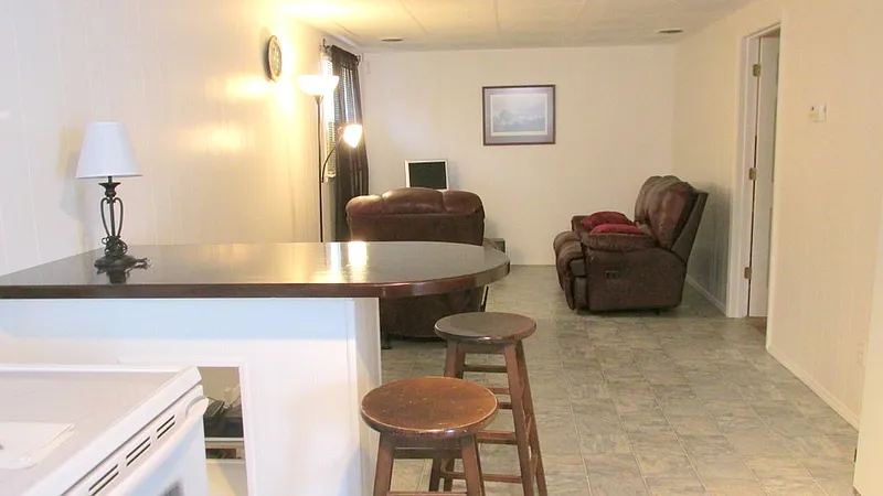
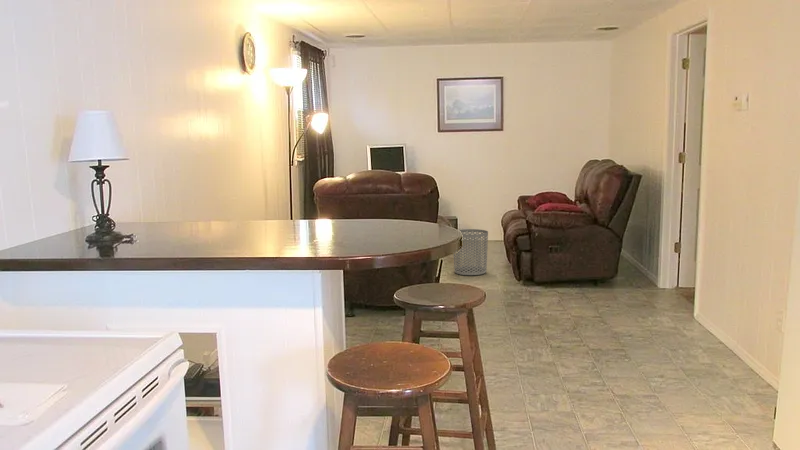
+ waste bin [453,228,489,276]
